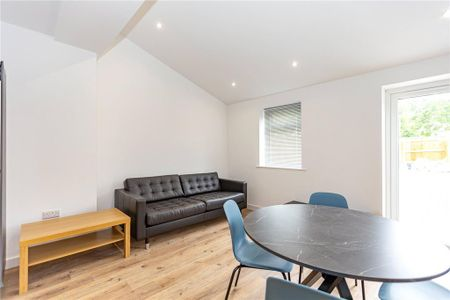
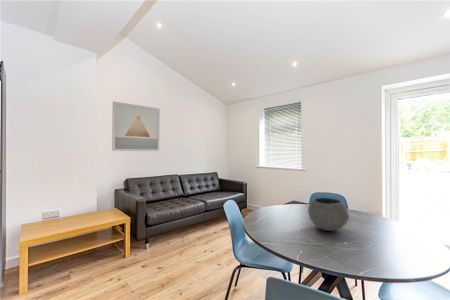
+ wall art [111,100,161,152]
+ bowl [307,197,350,232]
